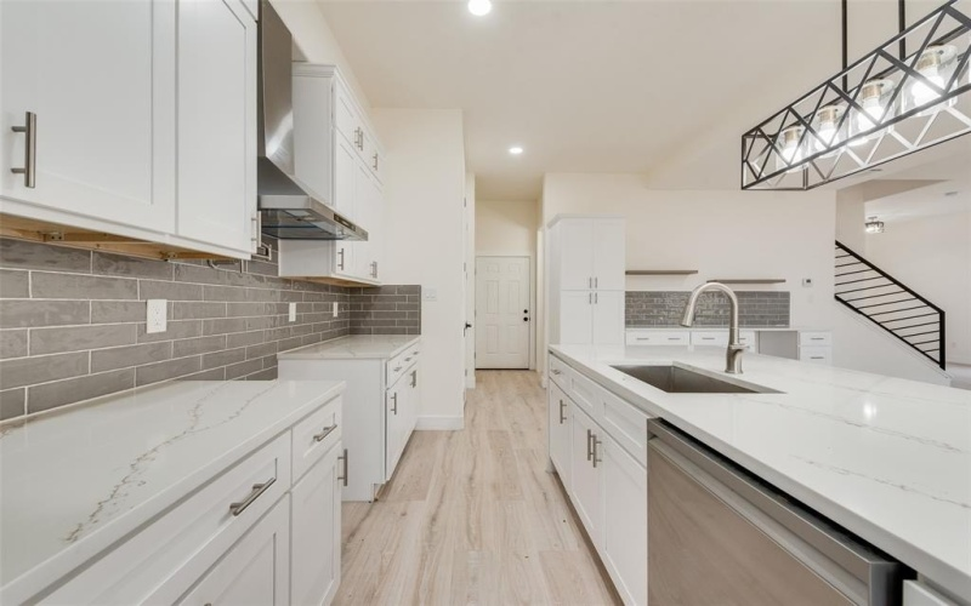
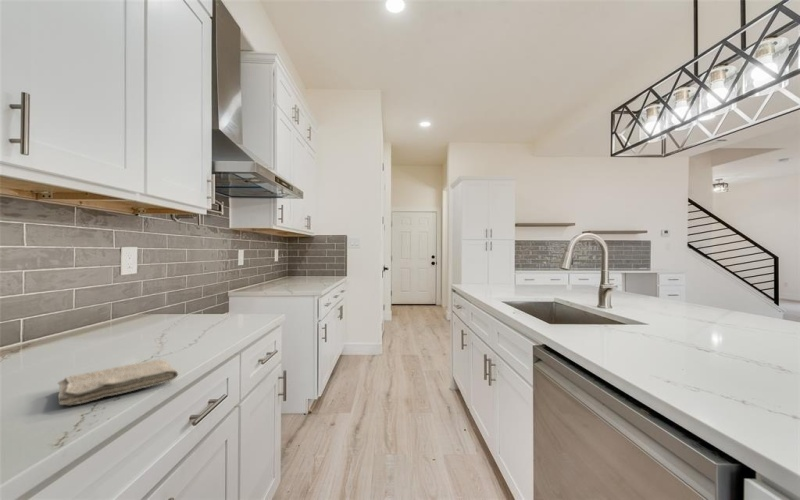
+ washcloth [57,358,179,406]
